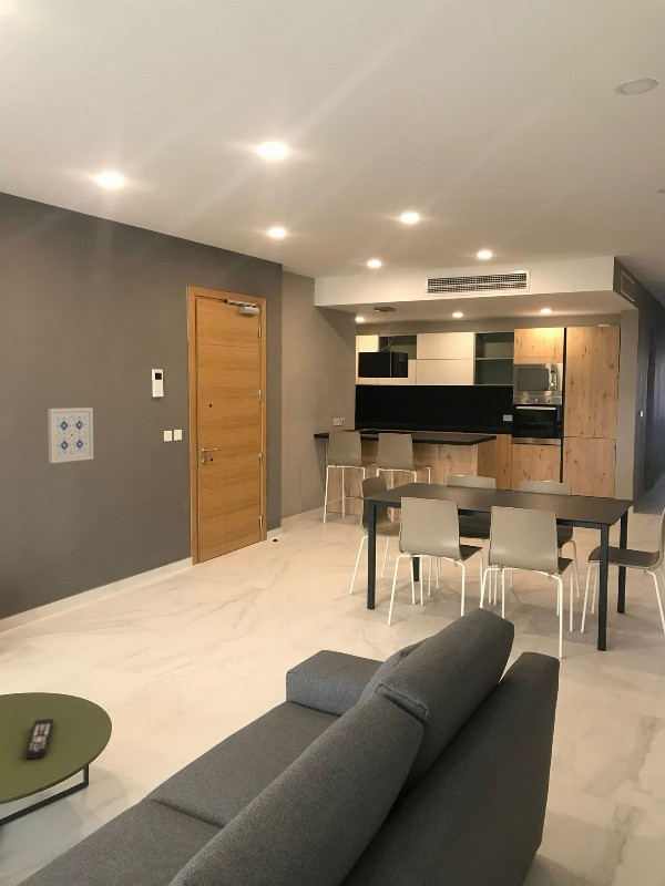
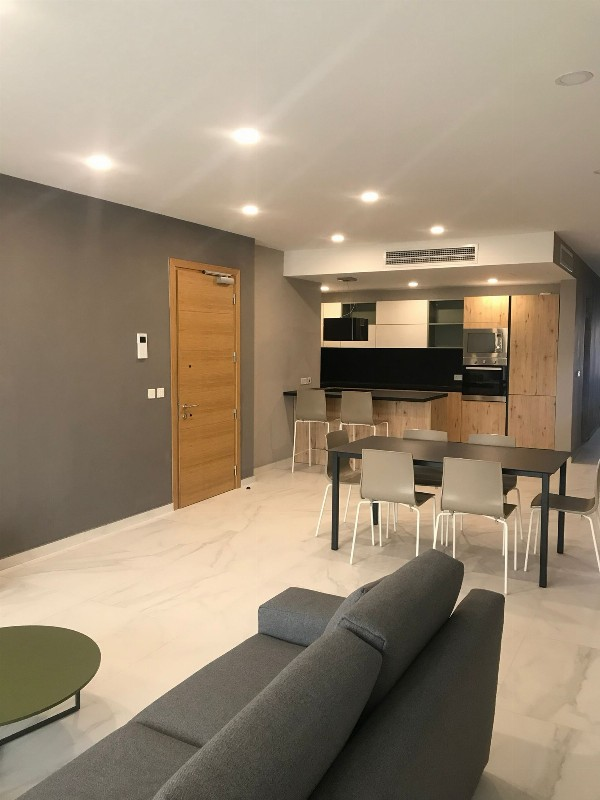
- remote control [24,718,54,760]
- wall art [47,406,94,464]
